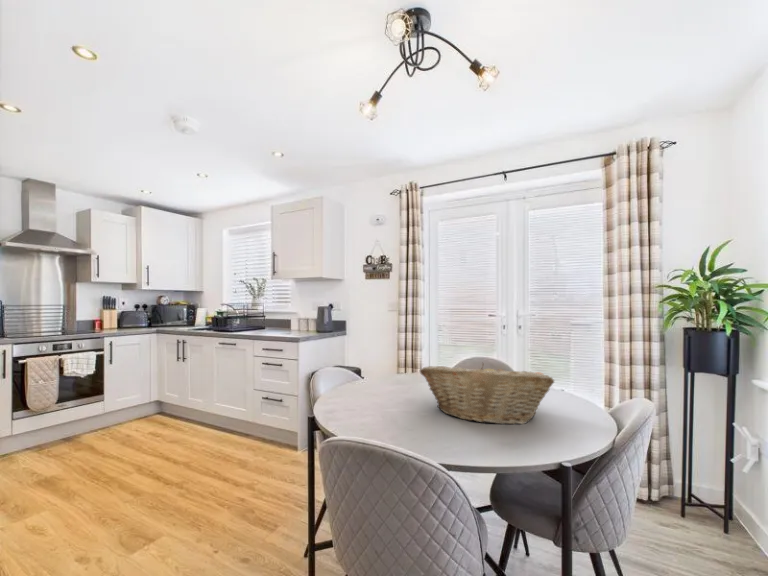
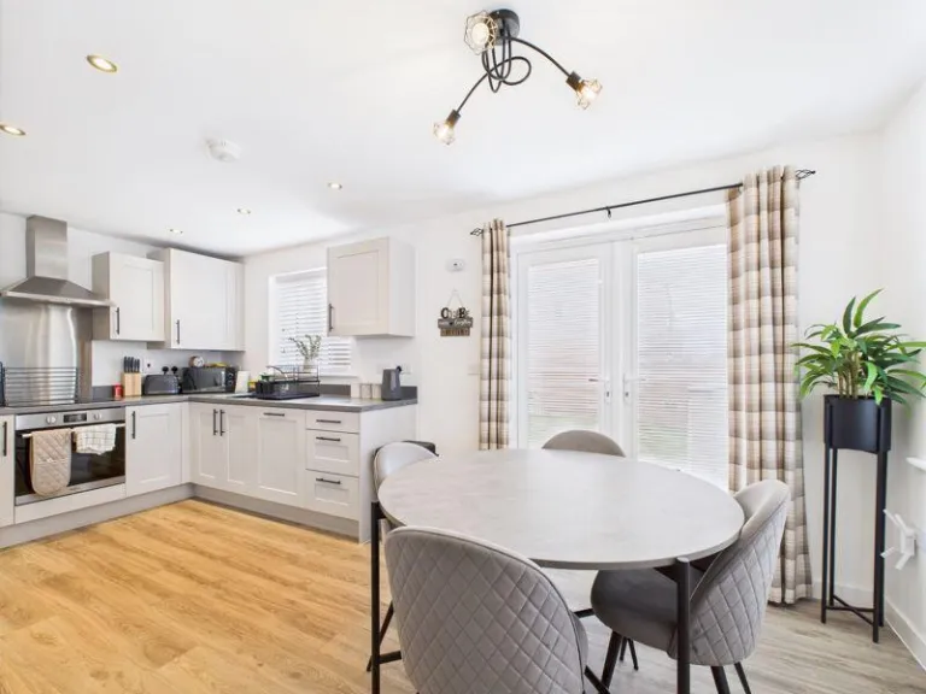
- fruit basket [419,362,555,425]
